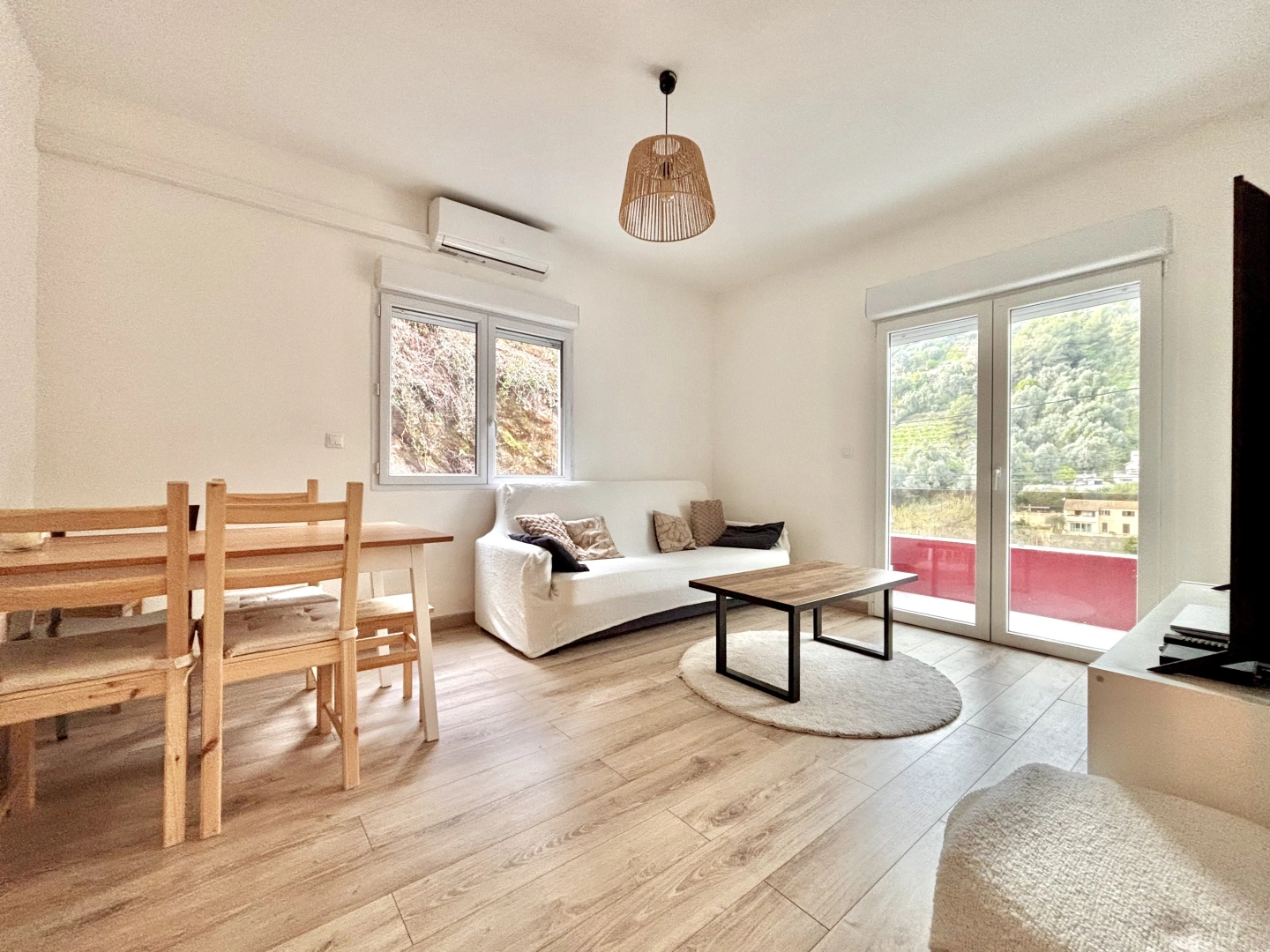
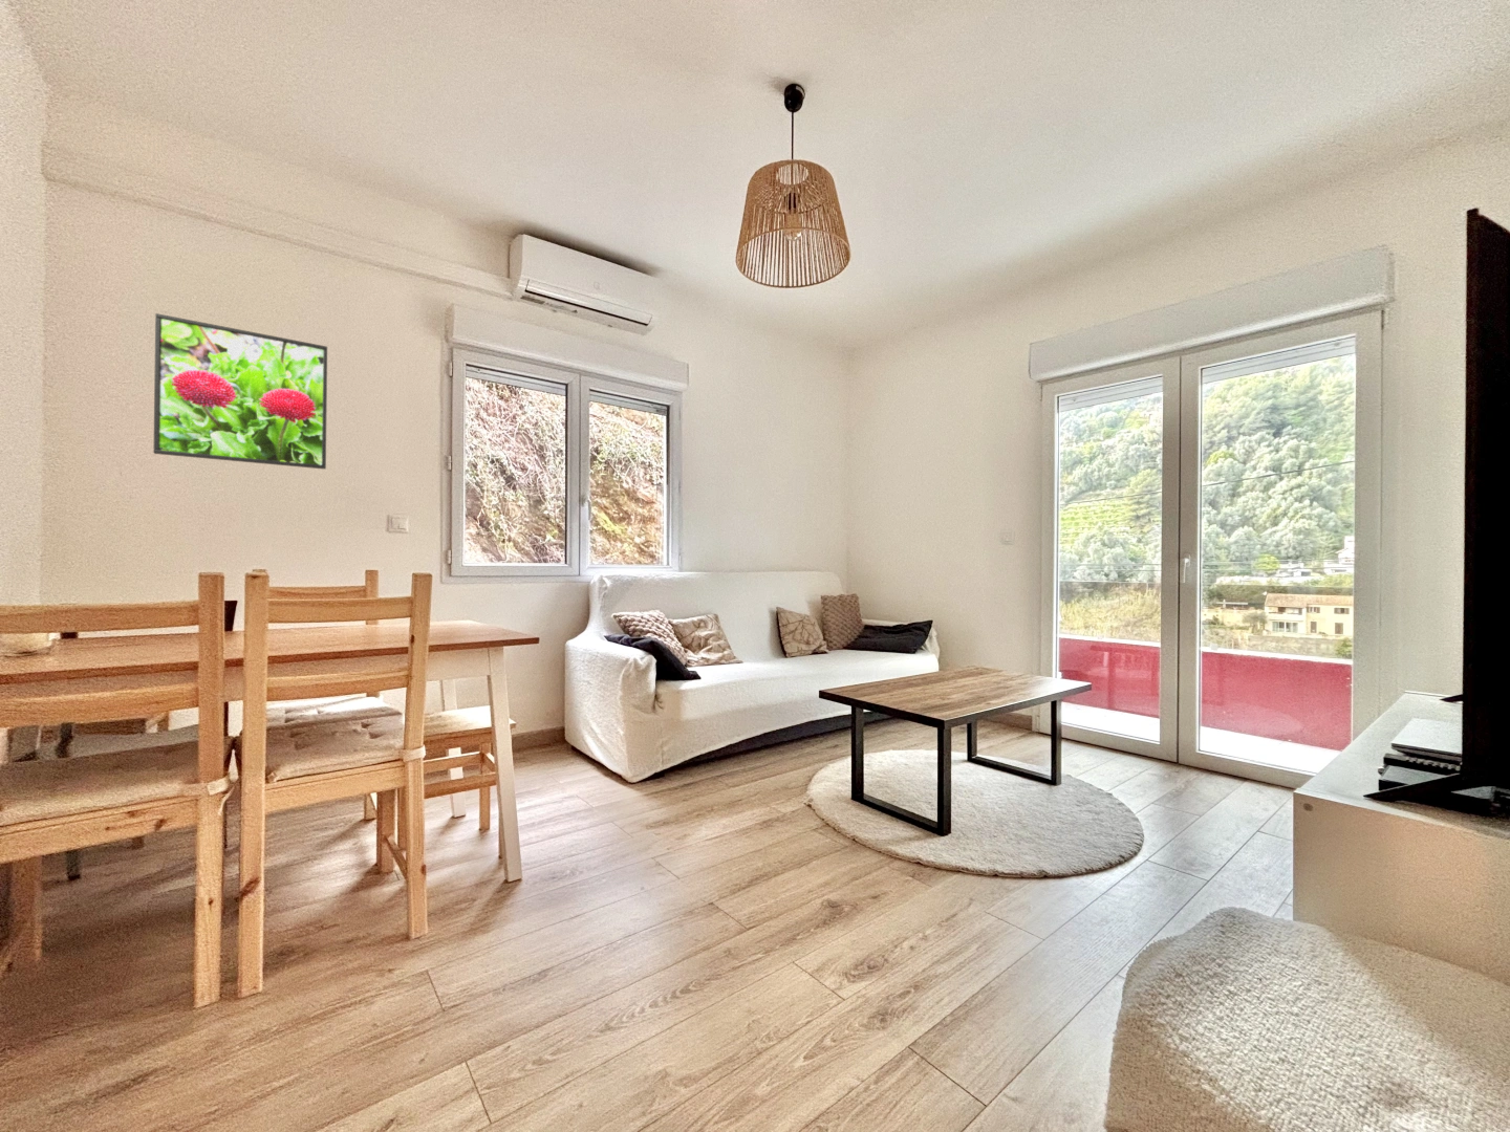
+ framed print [152,313,328,471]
